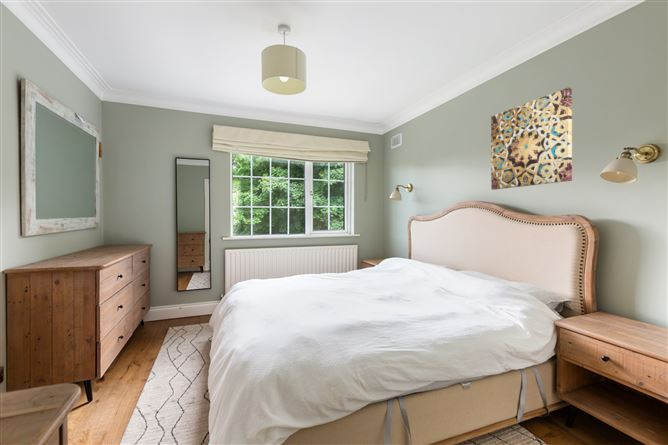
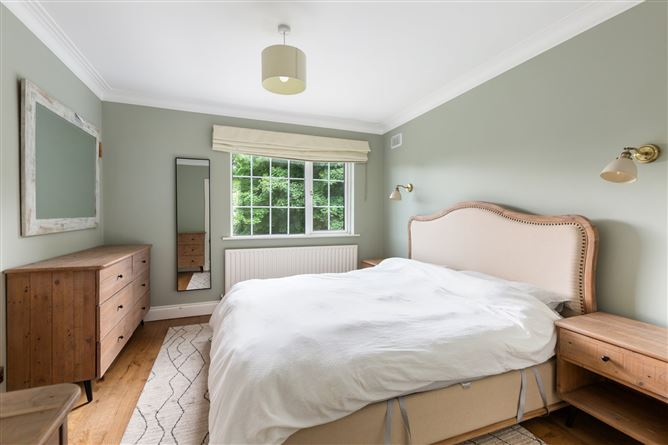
- wall art [490,87,573,191]
